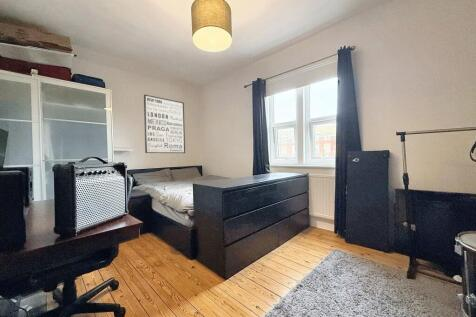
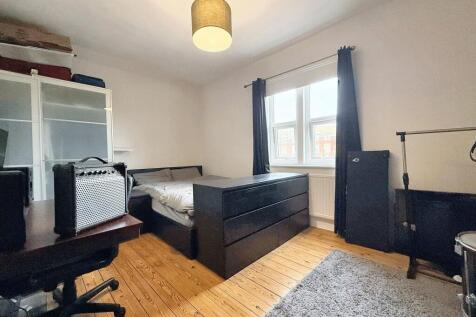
- wall art [143,94,186,154]
